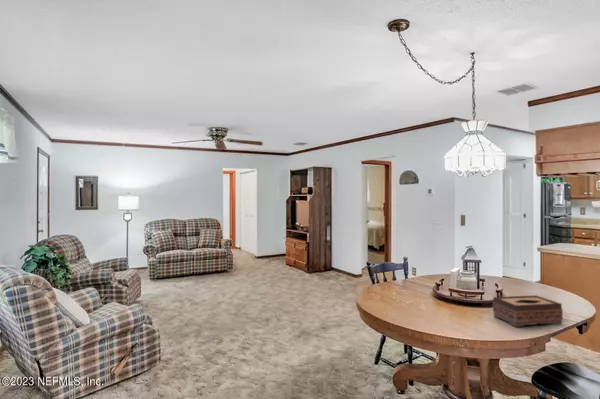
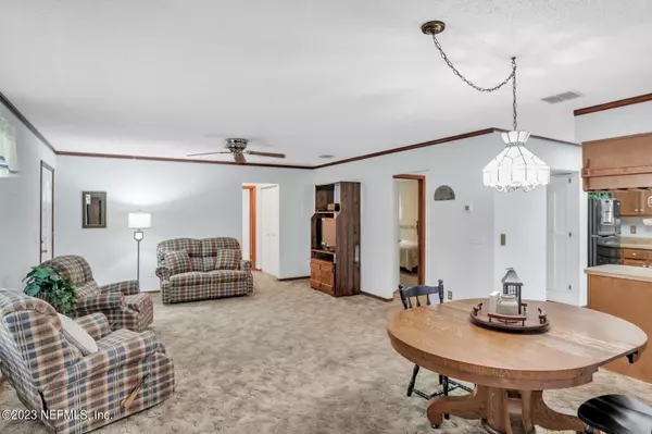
- tissue box [492,294,564,328]
